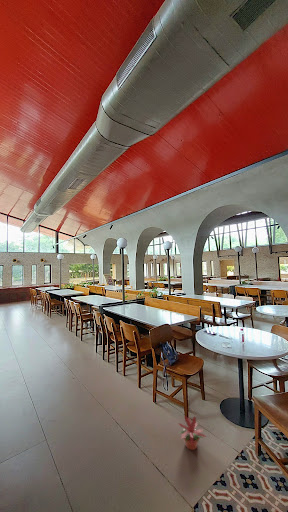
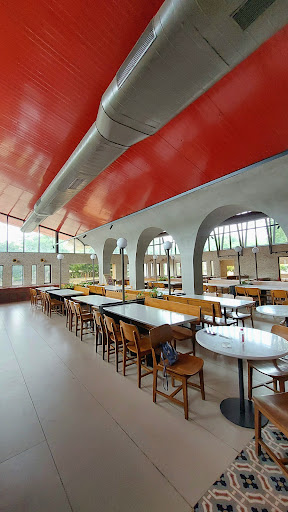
- potted plant [177,415,208,451]
